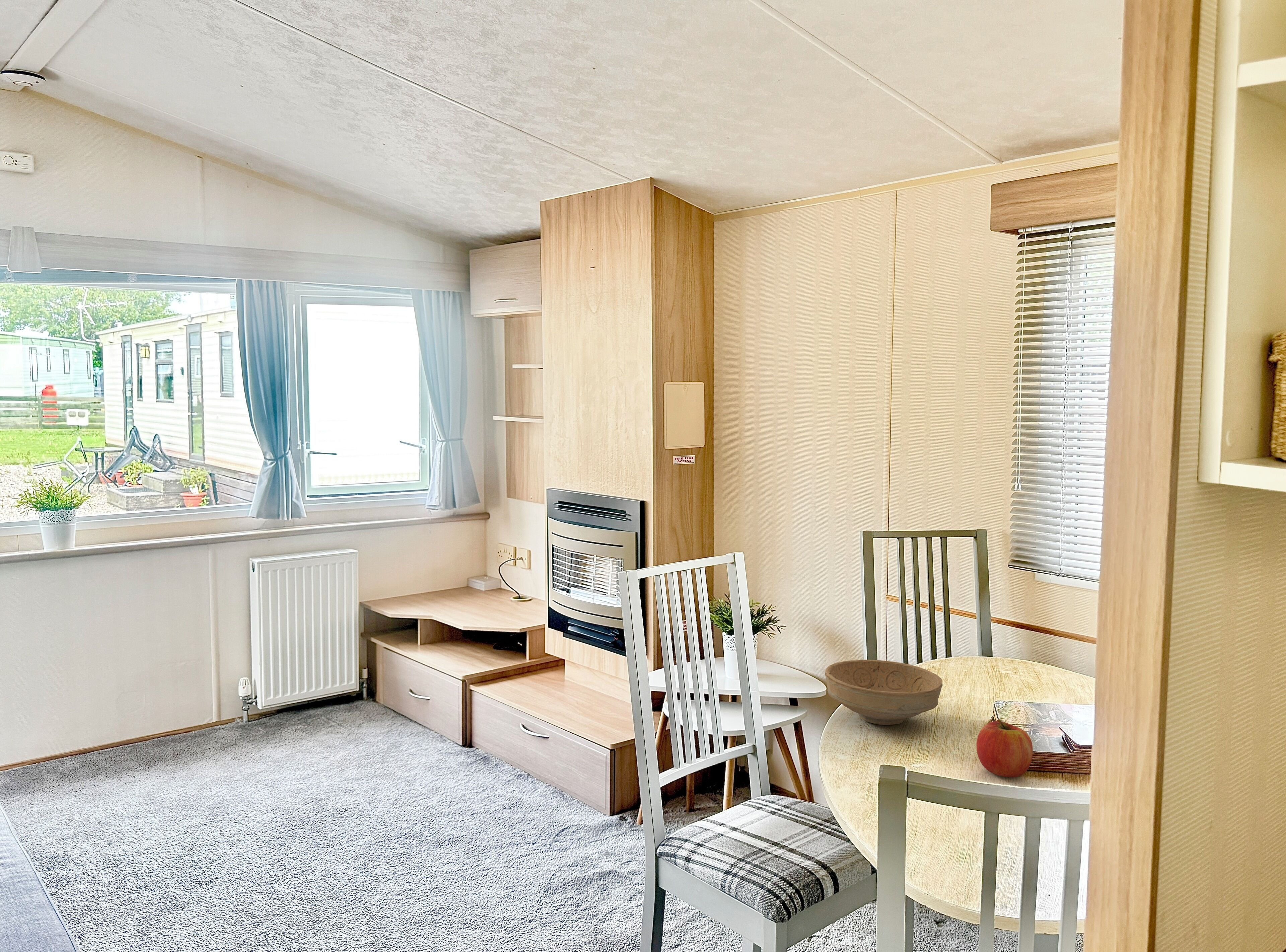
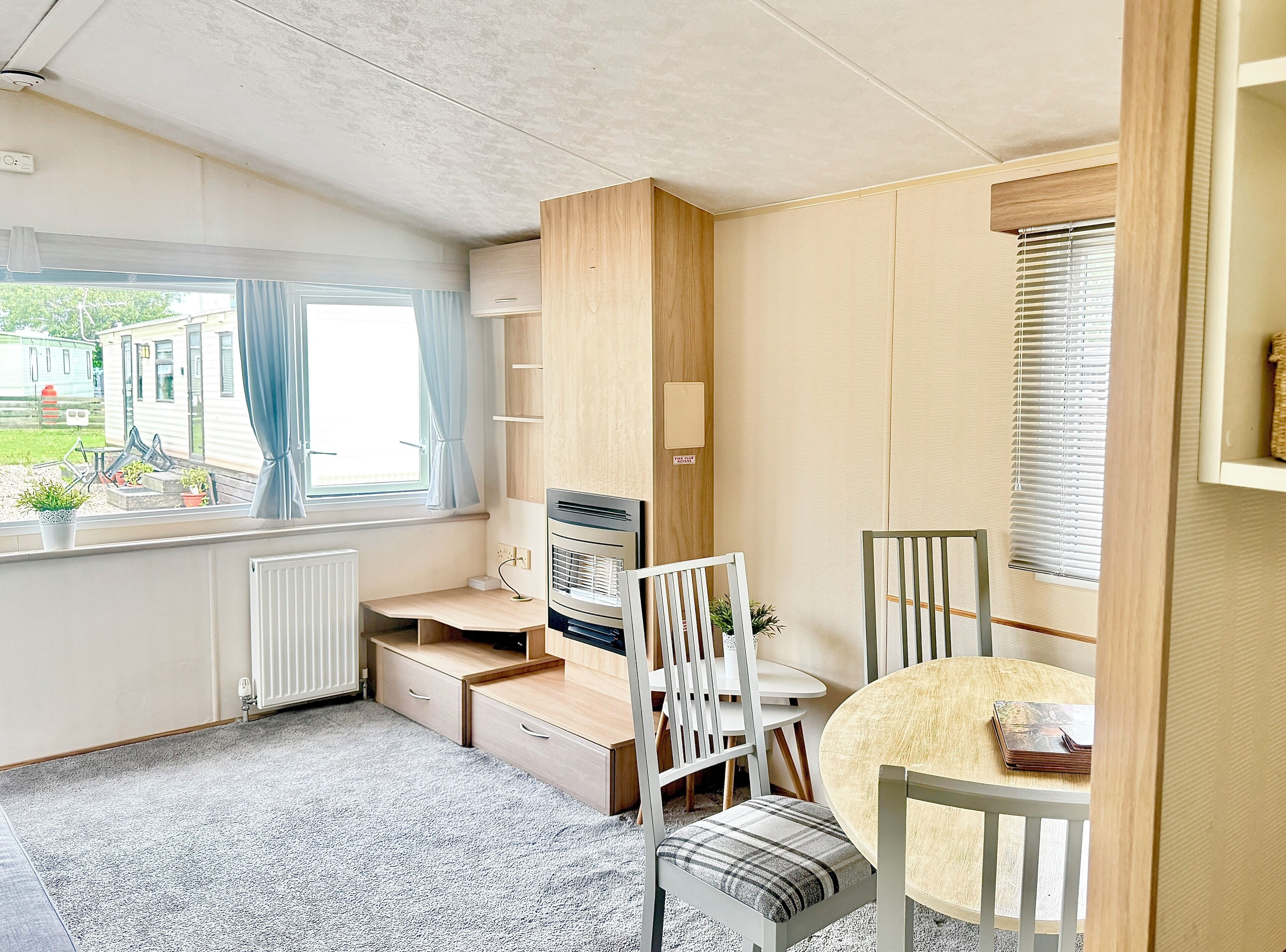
- bowl [825,659,943,725]
- fruit [976,719,1033,778]
